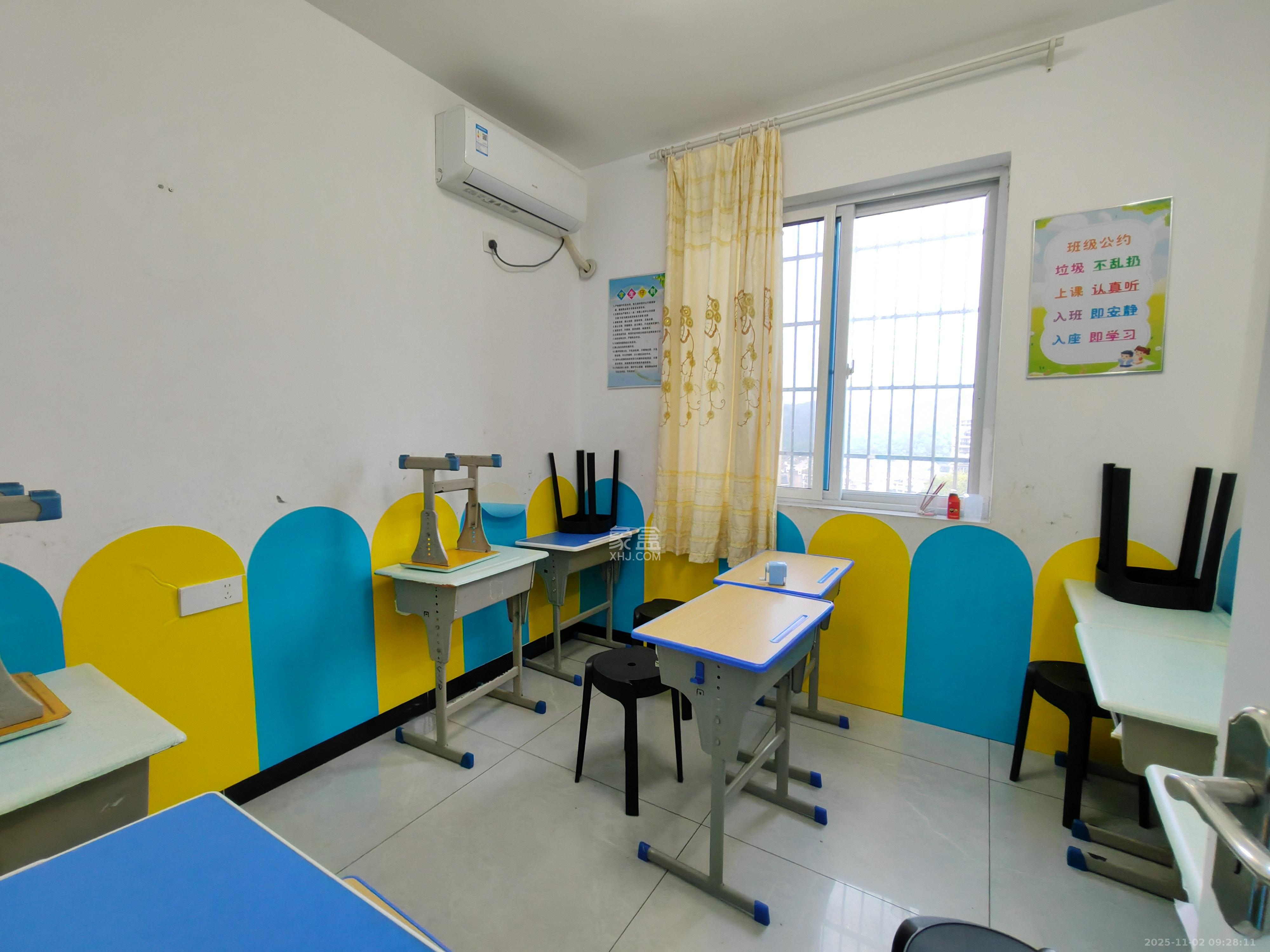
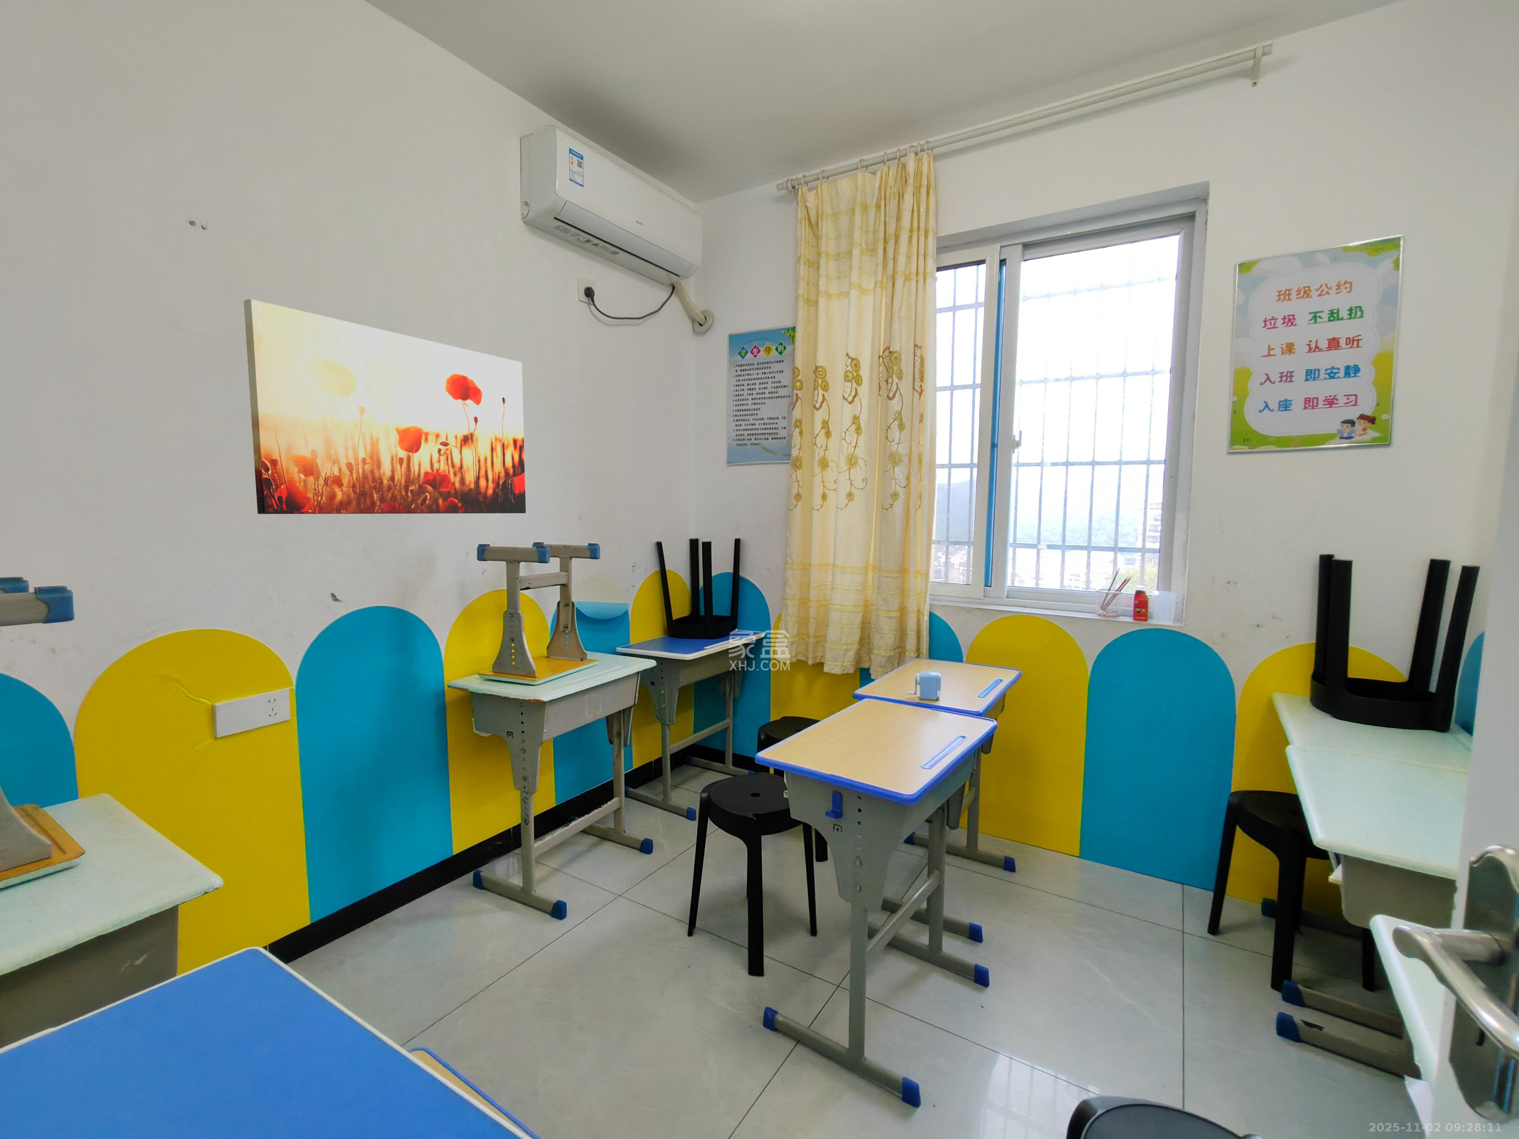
+ wall art [244,298,526,514]
